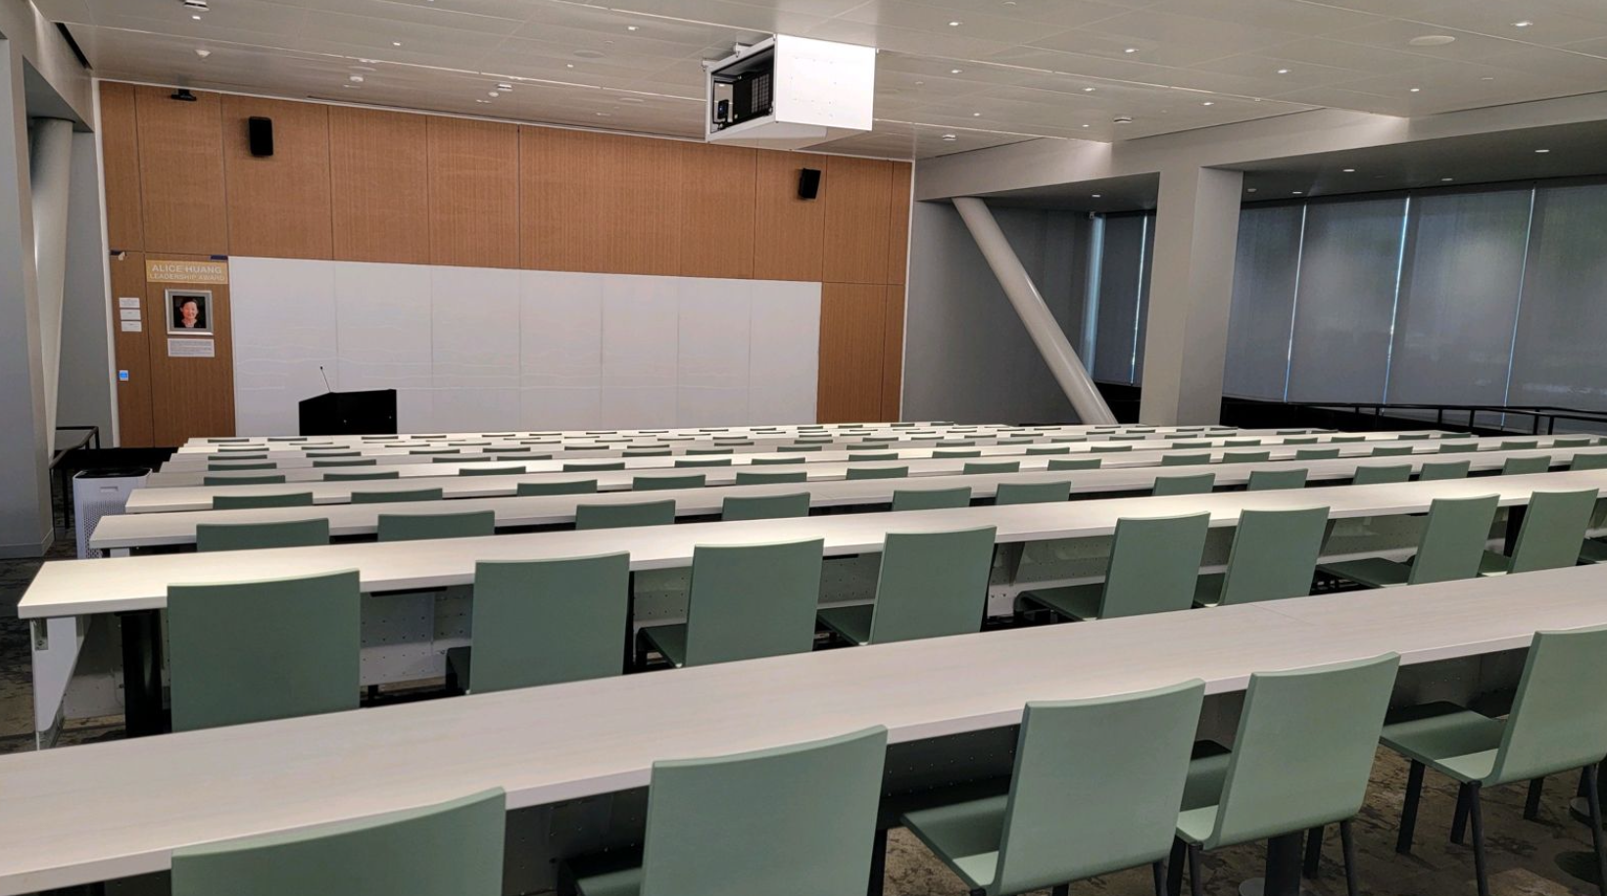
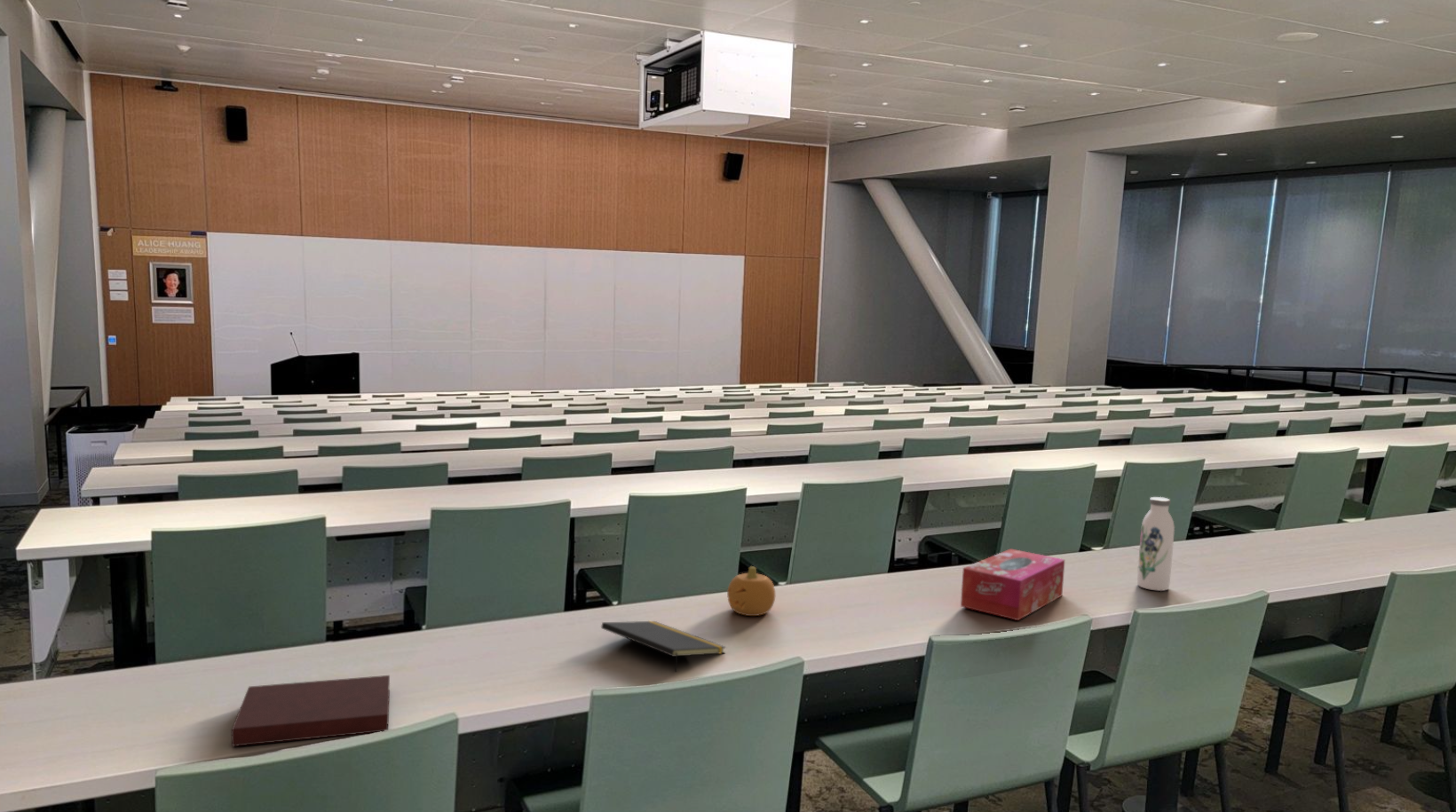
+ fruit [726,565,777,617]
+ notepad [600,620,727,673]
+ notebook [231,674,391,747]
+ water bottle [1136,496,1175,592]
+ tissue box [960,548,1065,621]
